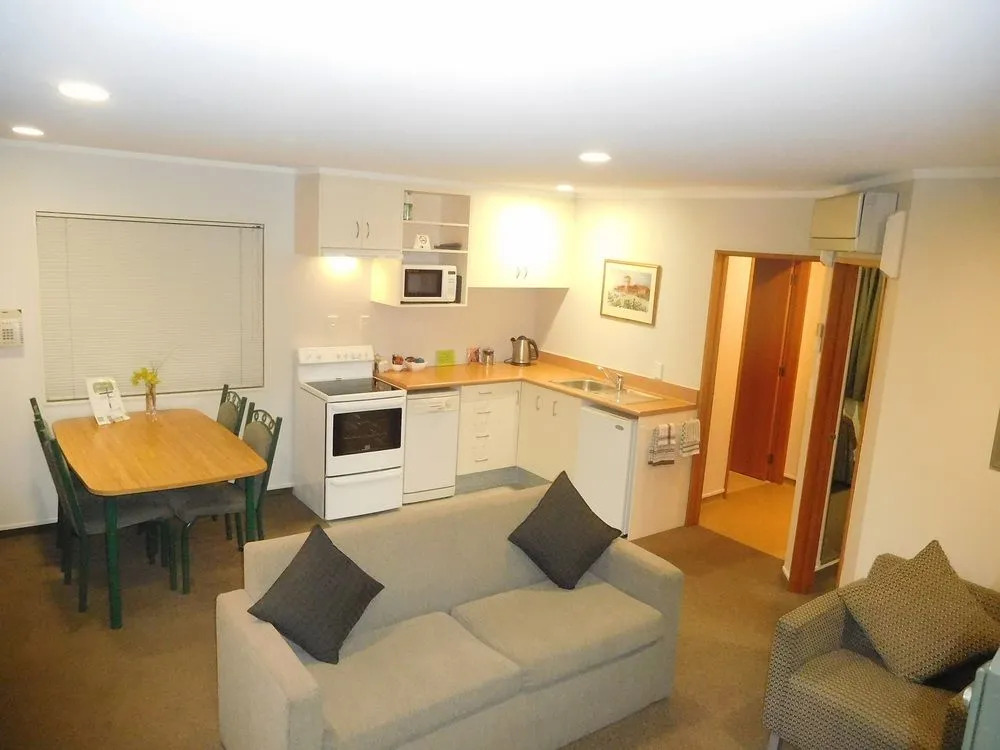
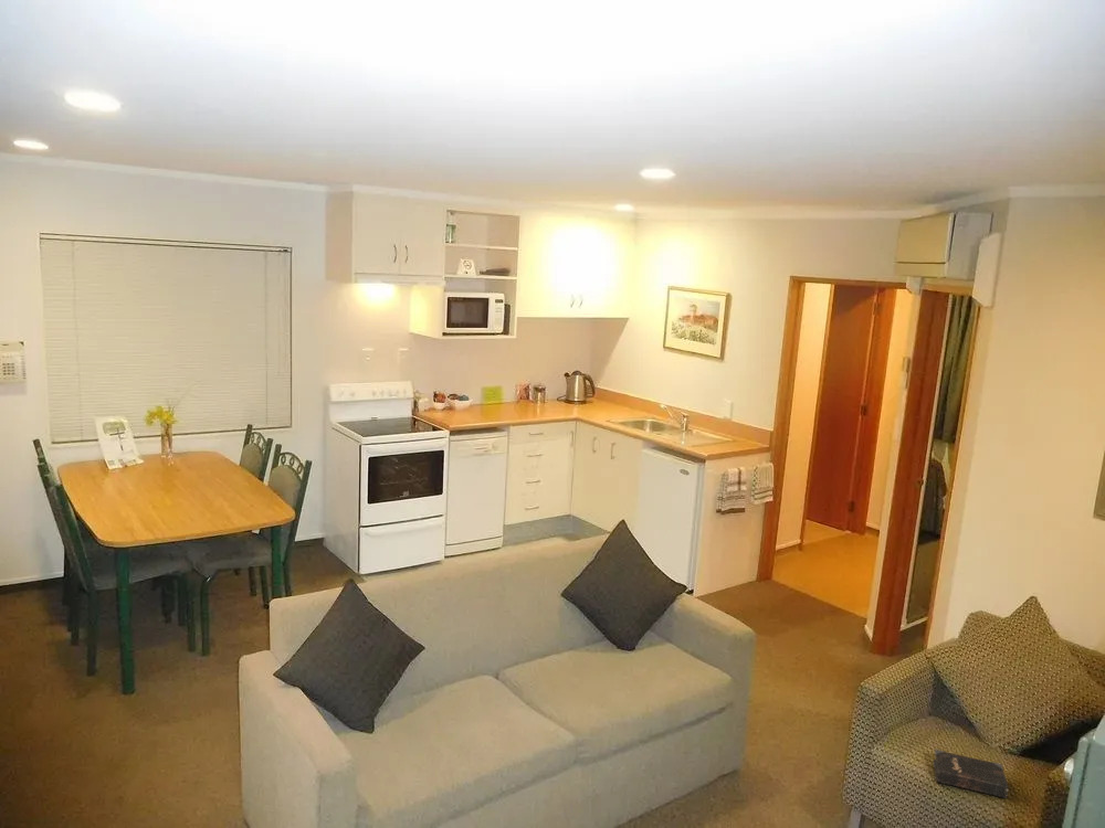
+ hardback book [932,749,1009,799]
